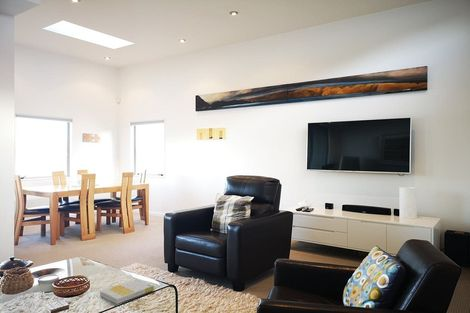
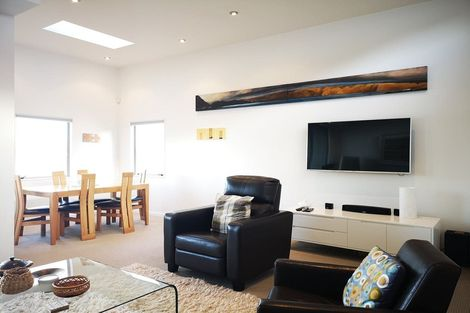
- book [99,278,155,305]
